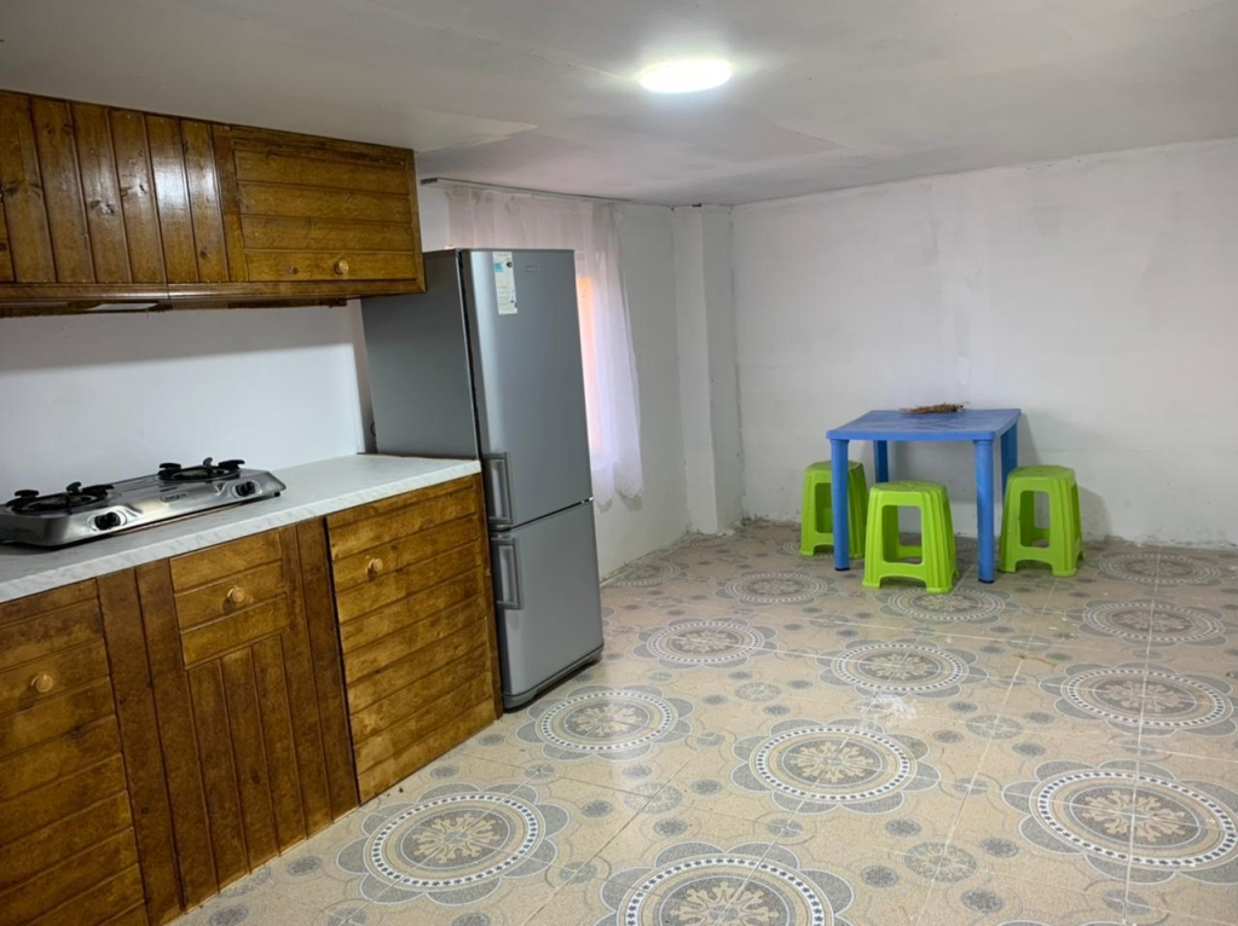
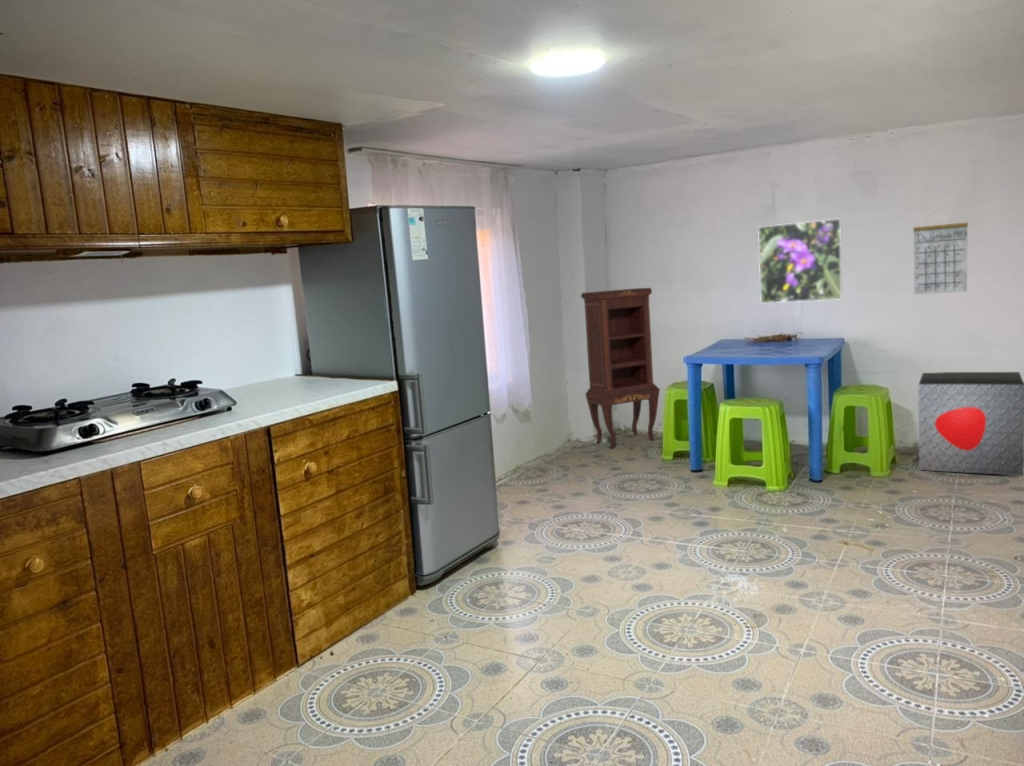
+ cabinet [580,287,661,449]
+ storage bin [918,371,1024,477]
+ calendar [912,208,969,295]
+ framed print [757,217,844,304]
